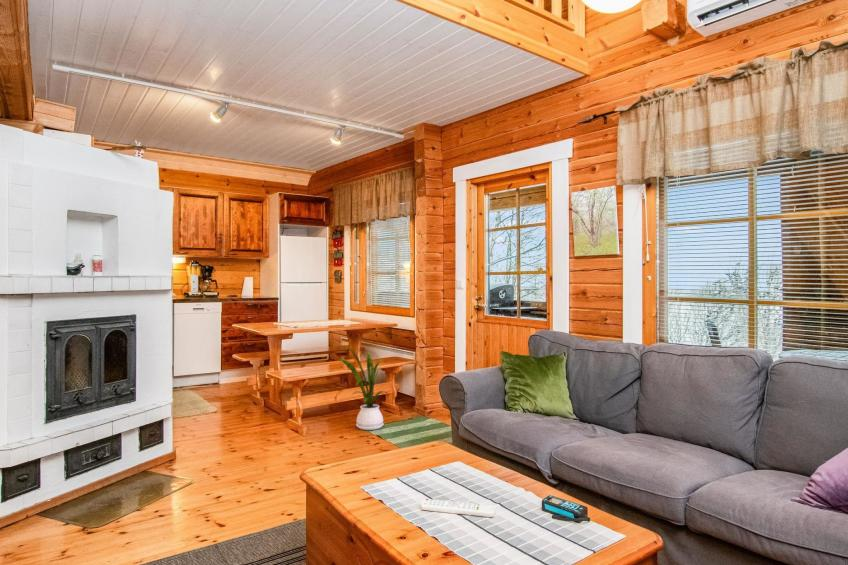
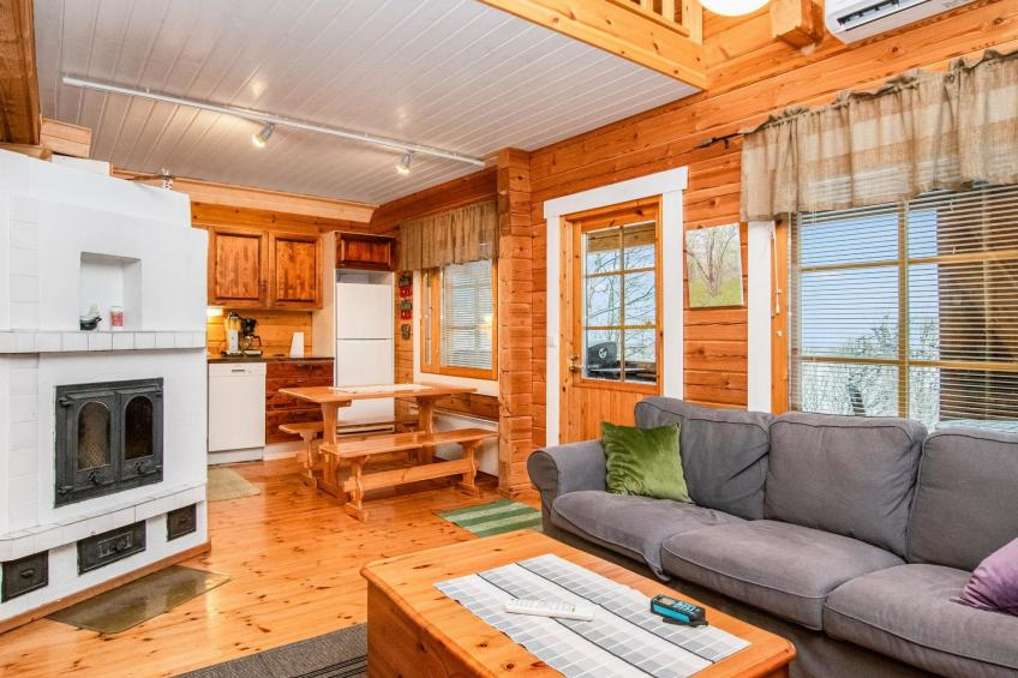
- house plant [338,345,389,431]
